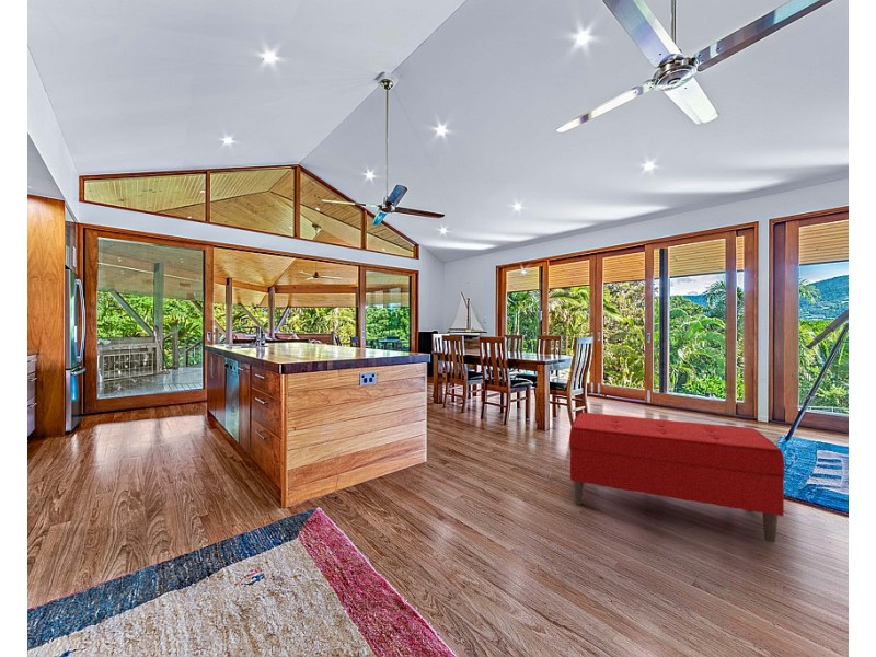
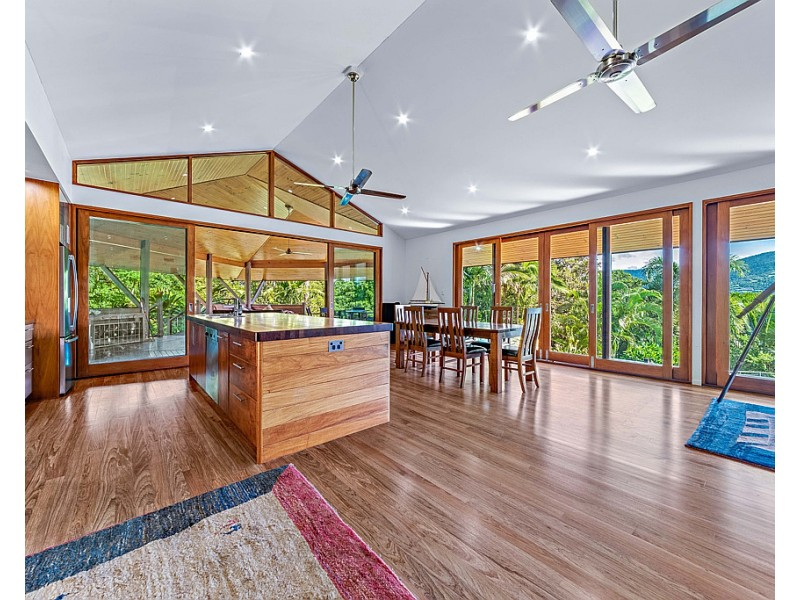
- bench [568,412,785,543]
